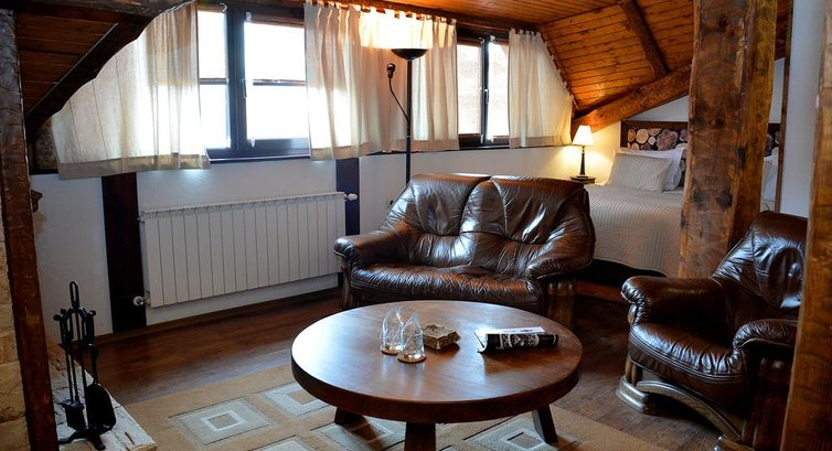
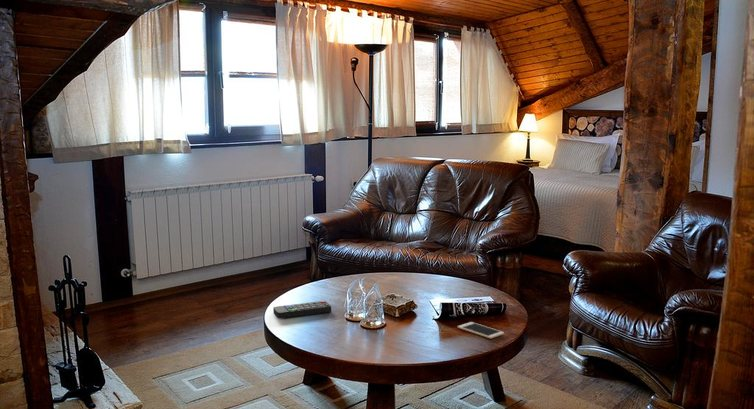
+ remote control [272,300,332,319]
+ cell phone [457,321,505,339]
